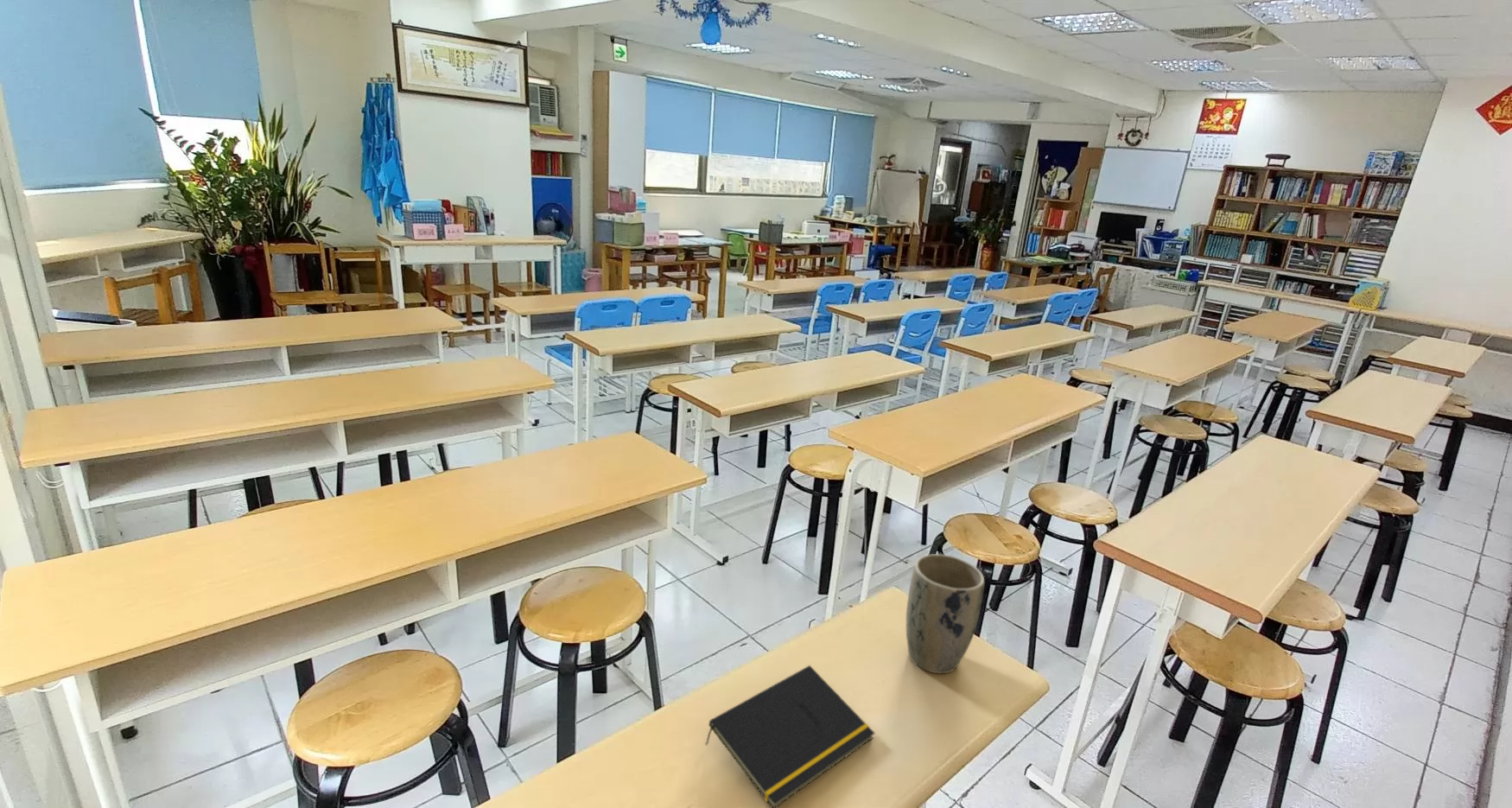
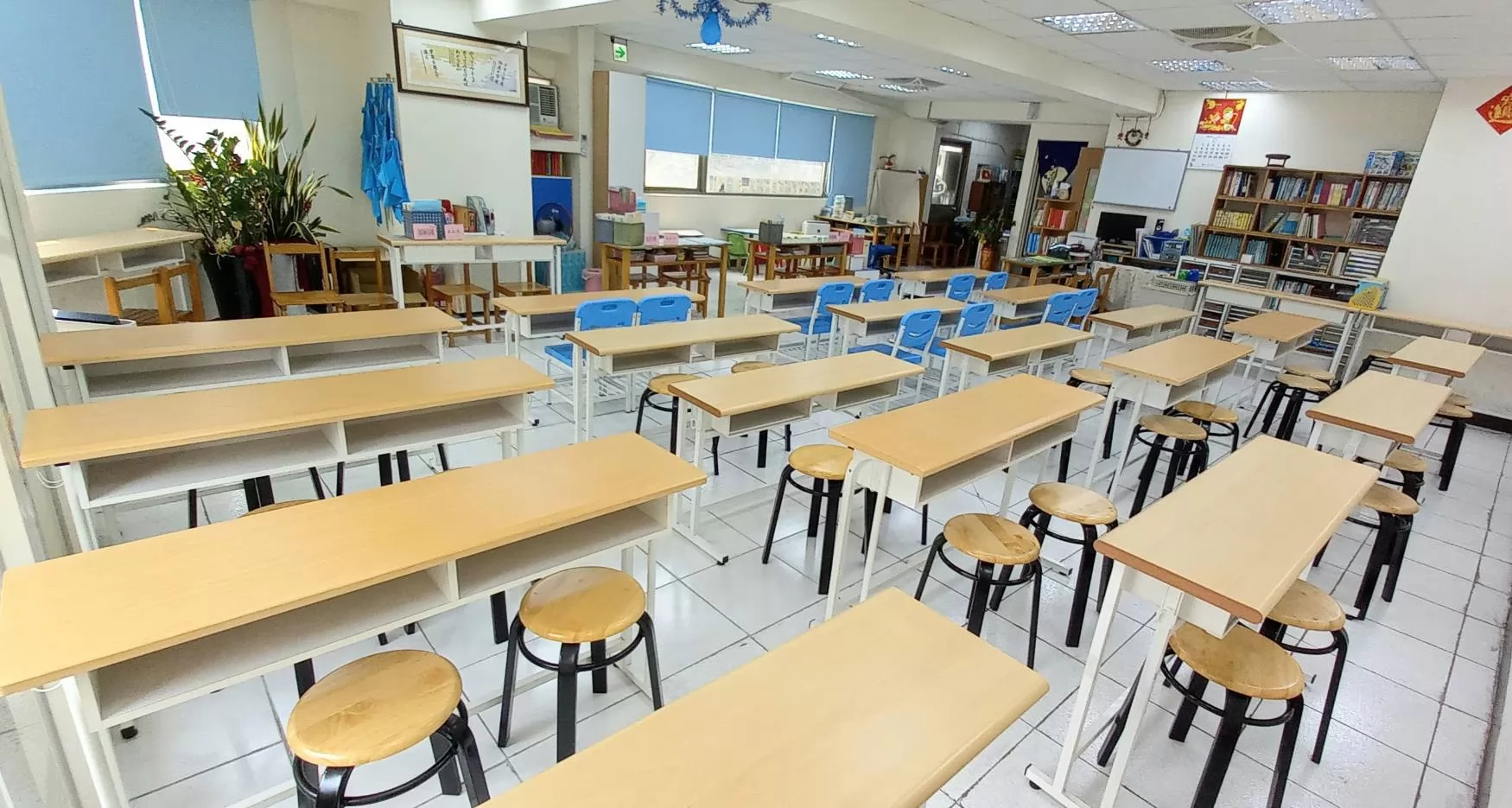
- notepad [704,665,876,808]
- plant pot [905,553,985,674]
